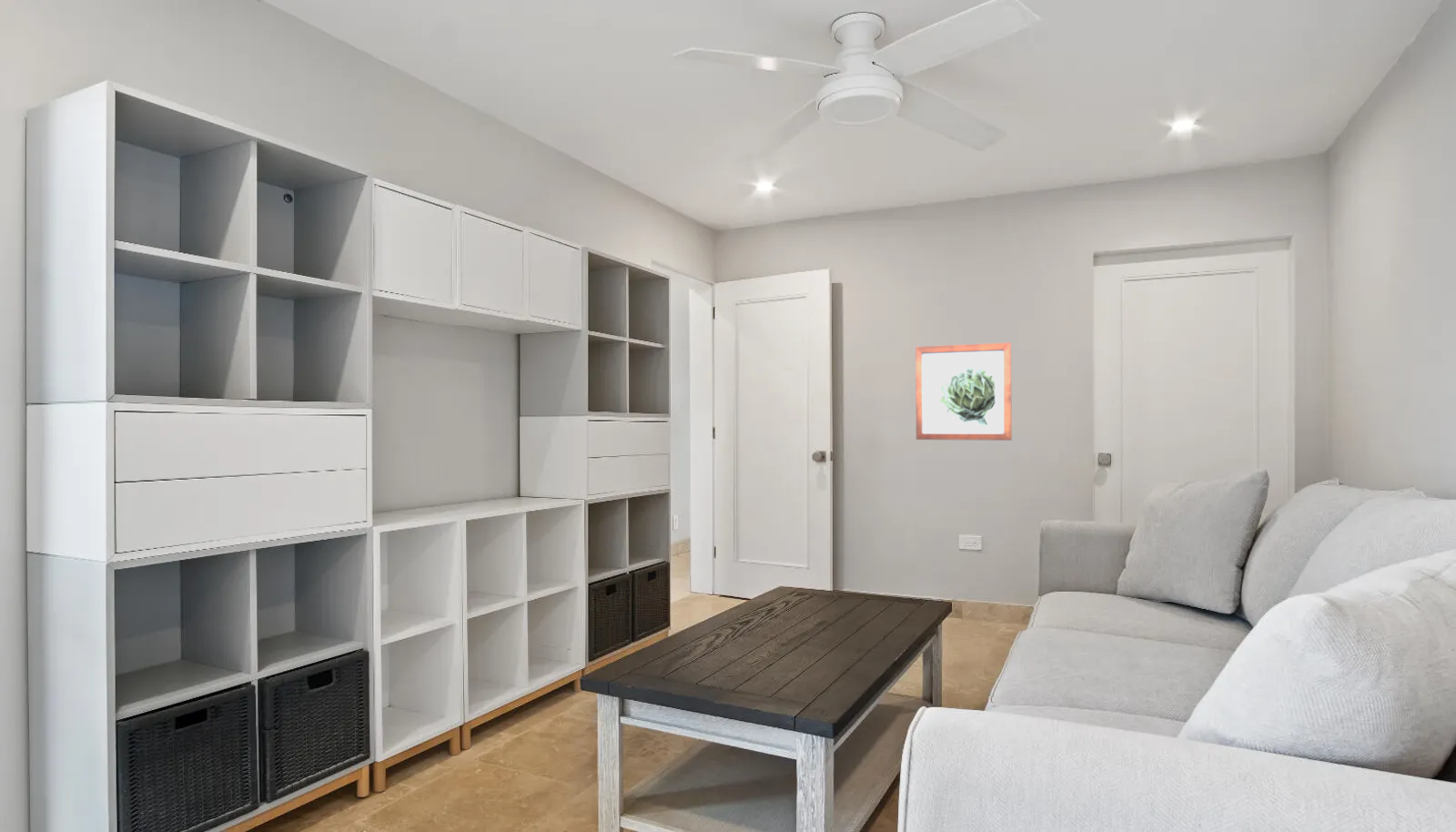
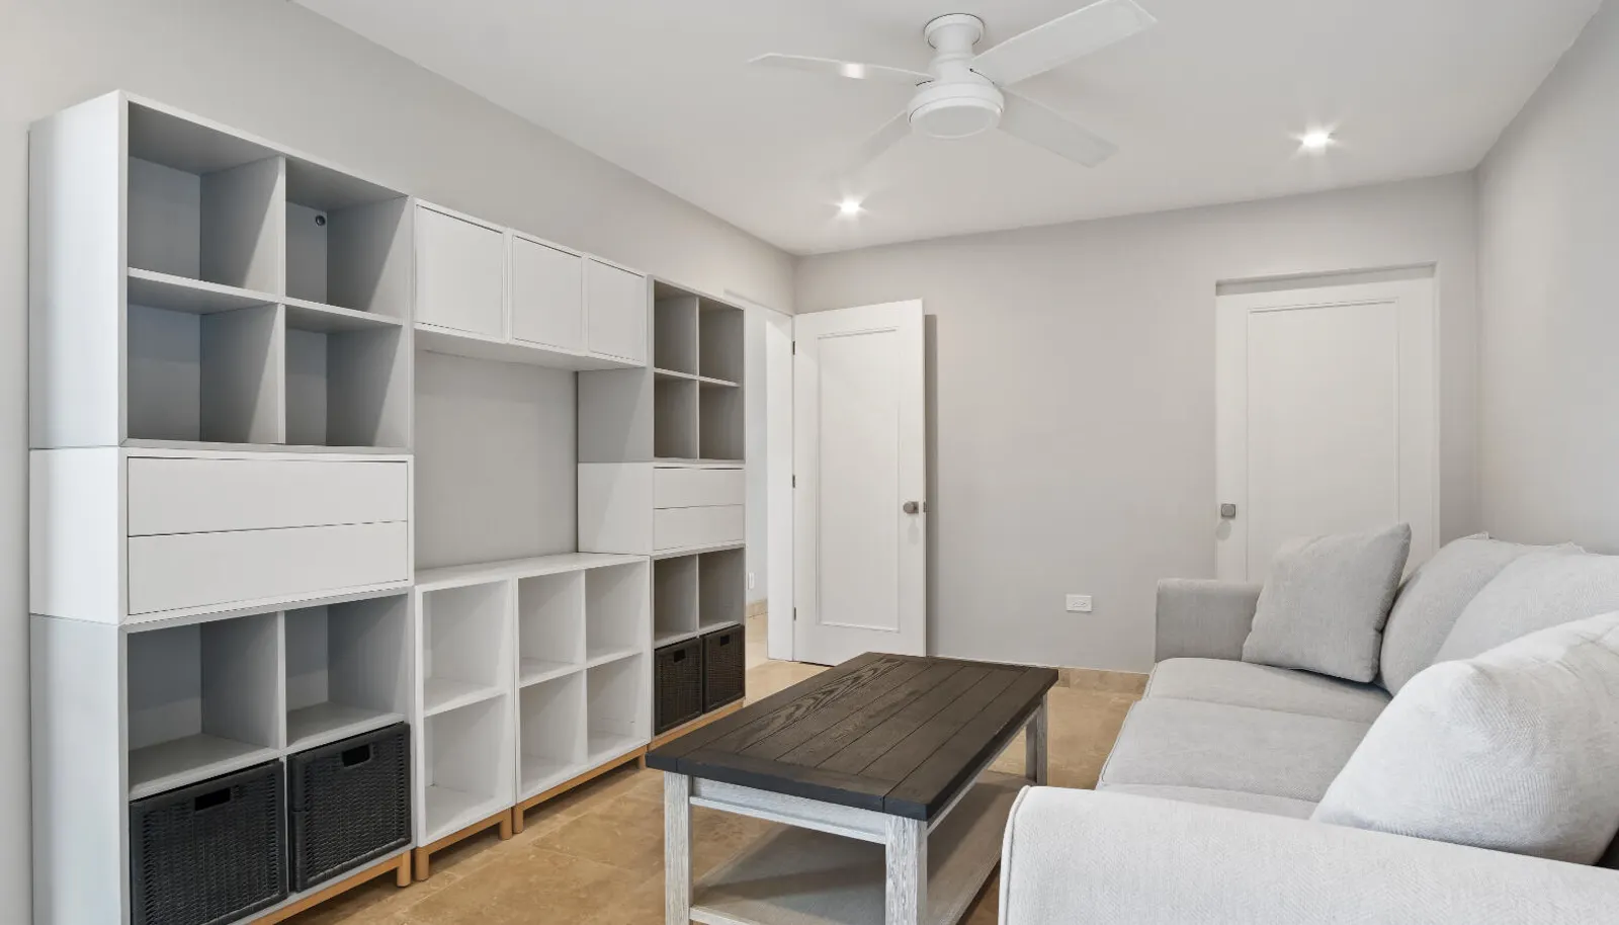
- wall art [915,341,1013,441]
